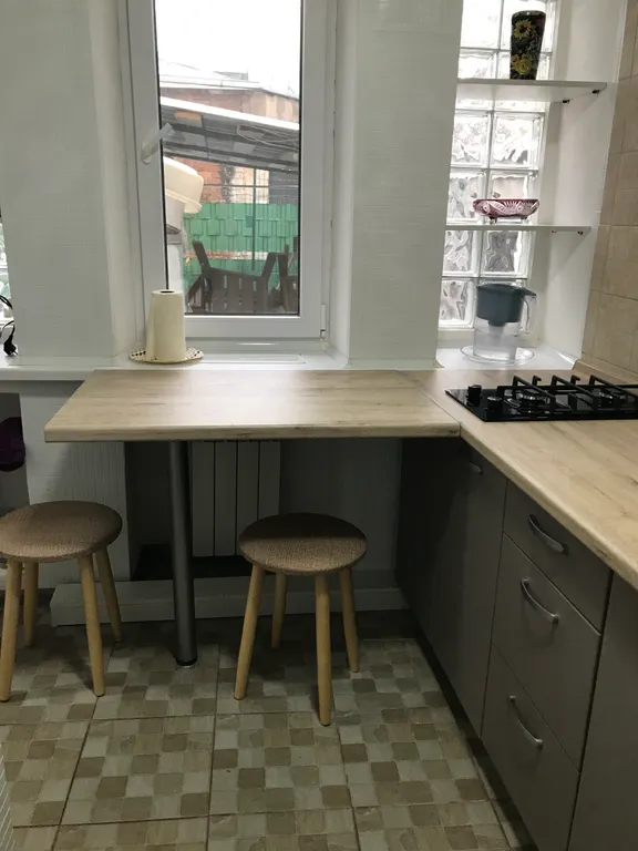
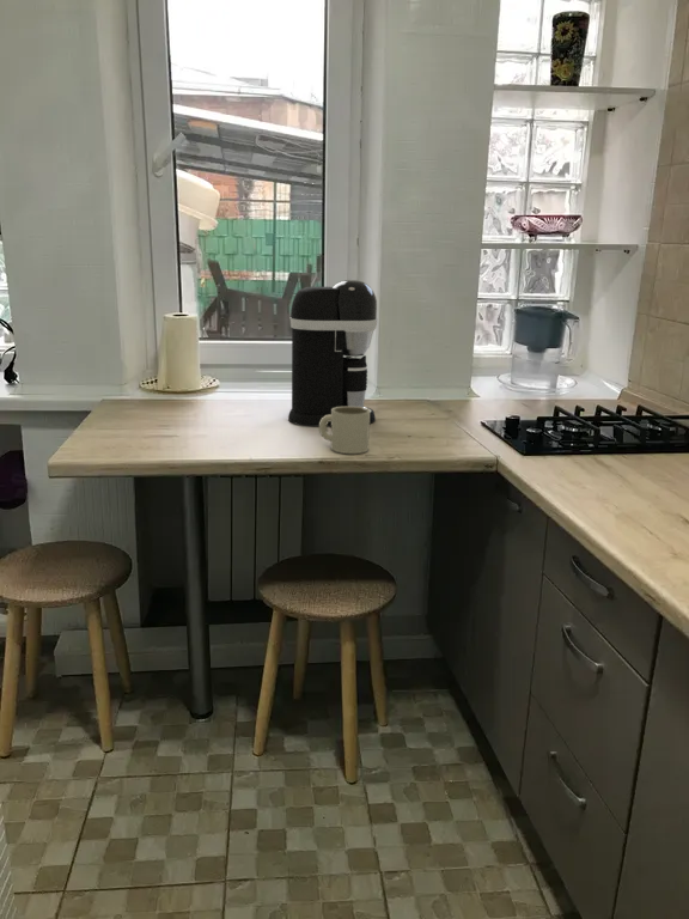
+ mug [318,407,371,455]
+ coffee maker [287,279,378,427]
